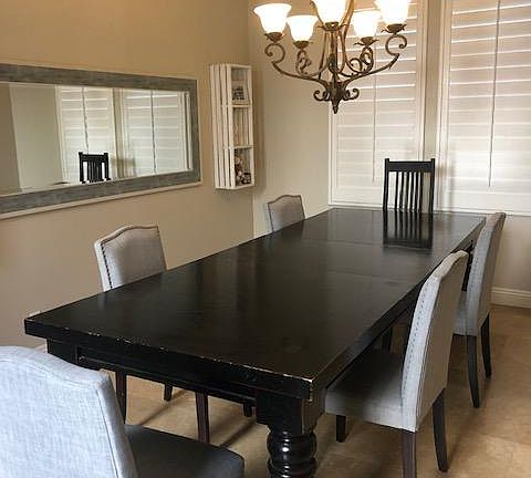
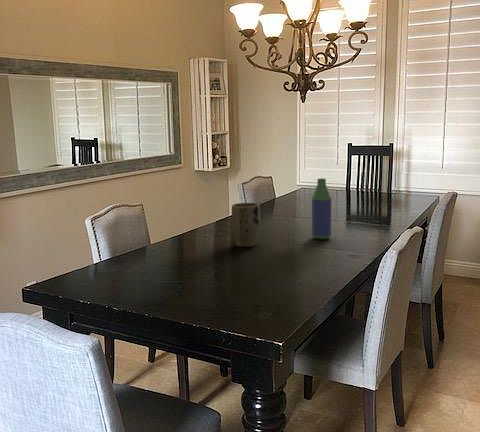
+ plant pot [231,202,261,248]
+ bottle [311,178,332,240]
